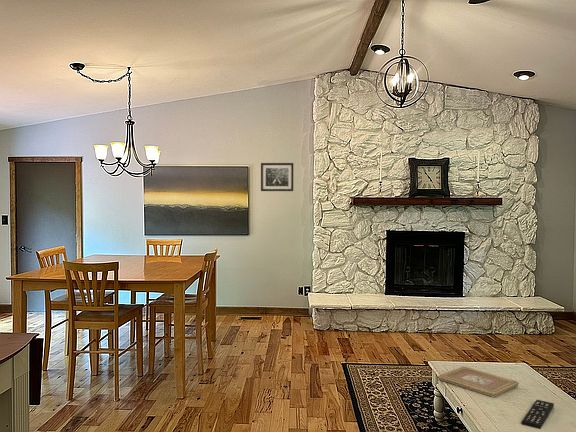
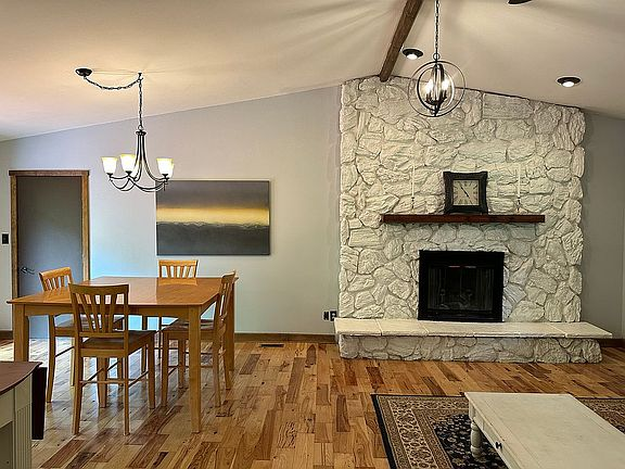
- picture frame [436,365,520,398]
- wall art [260,162,294,192]
- remote control [521,399,555,430]
